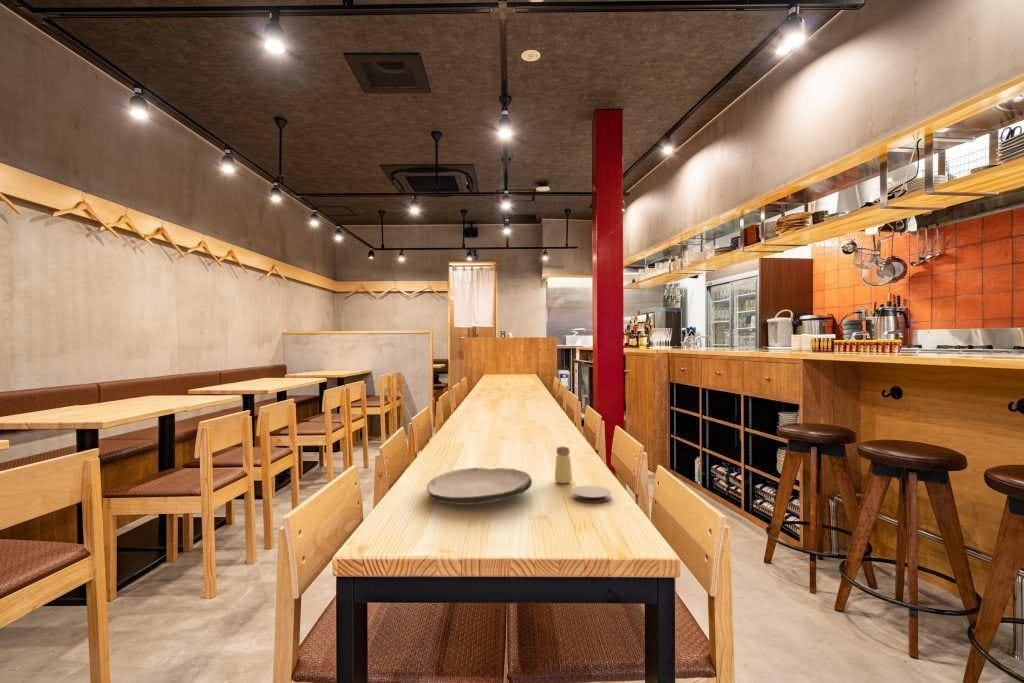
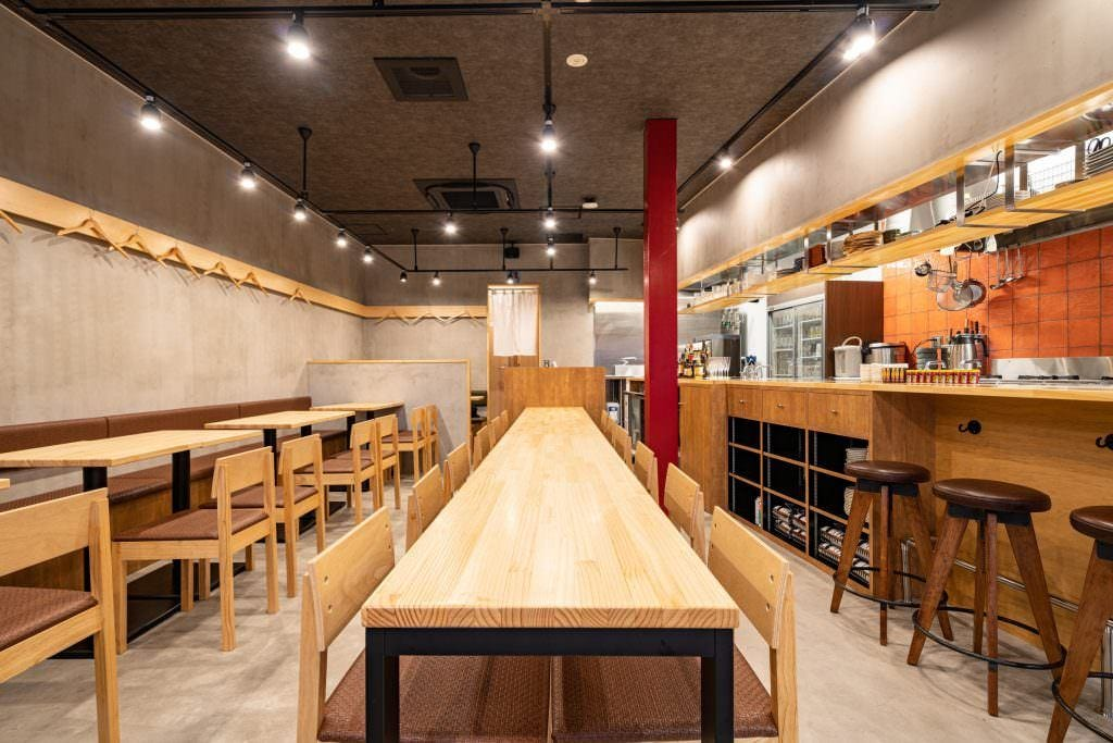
- plate [426,467,533,506]
- saltshaker [554,446,573,484]
- coaster [571,484,612,504]
